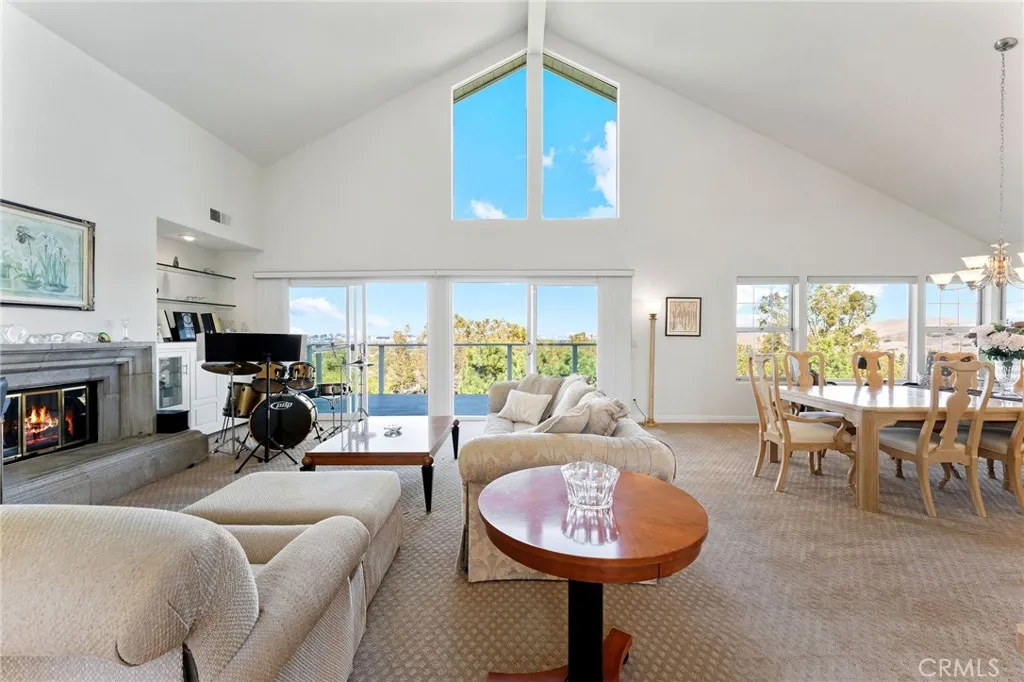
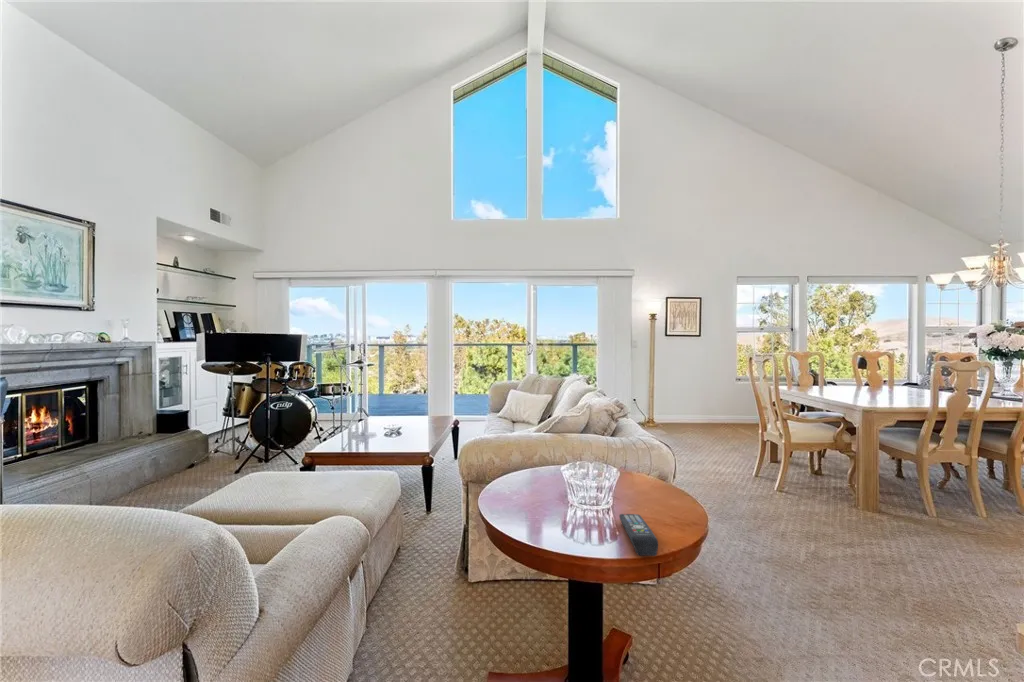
+ remote control [618,513,659,557]
